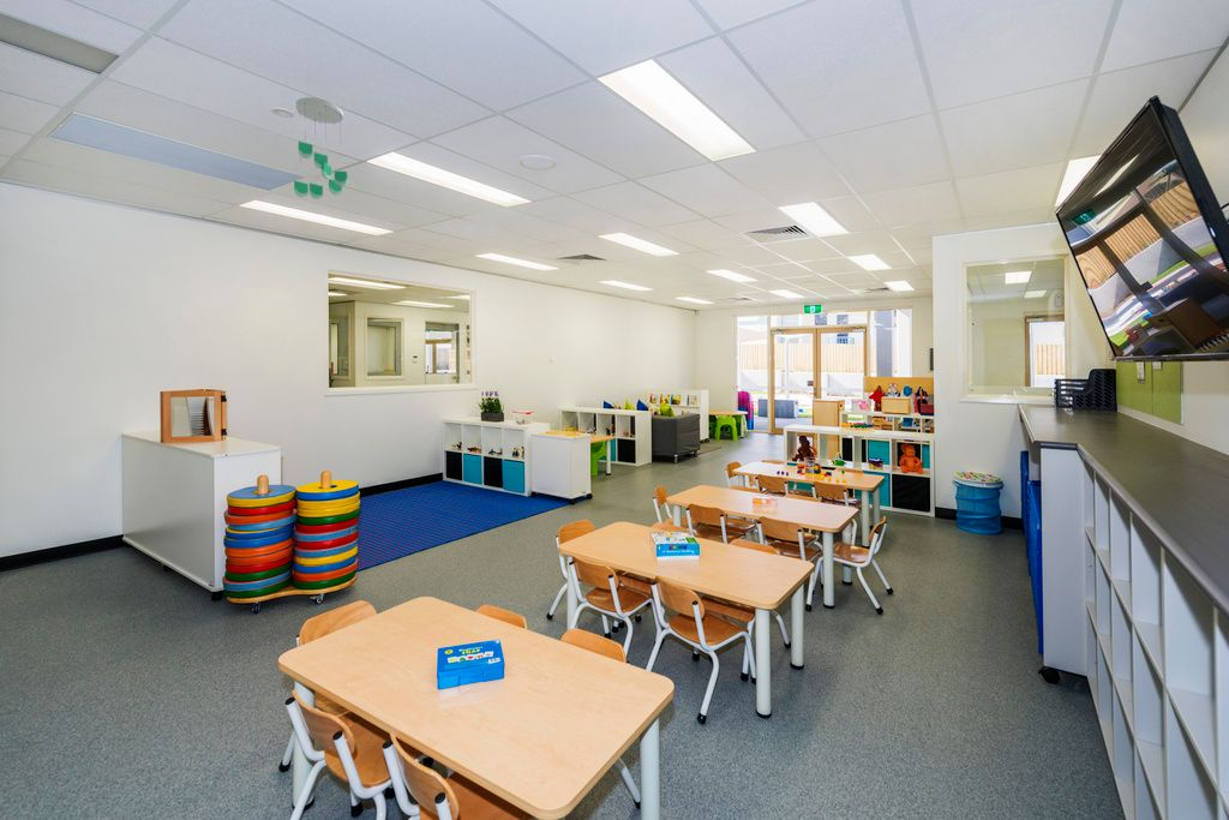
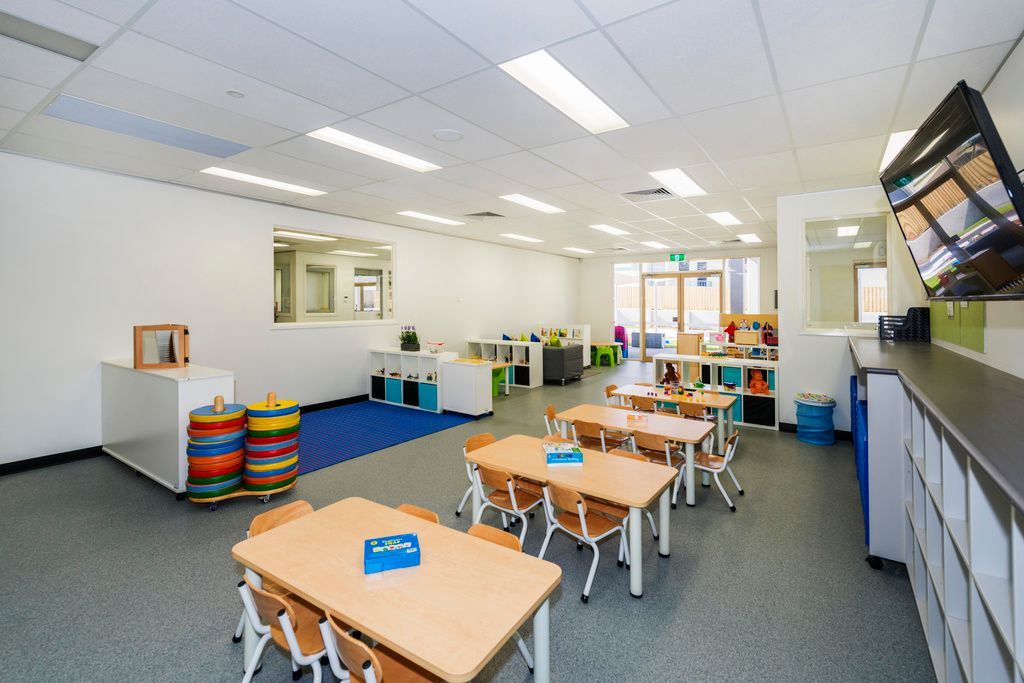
- ceiling mobile [293,96,349,200]
